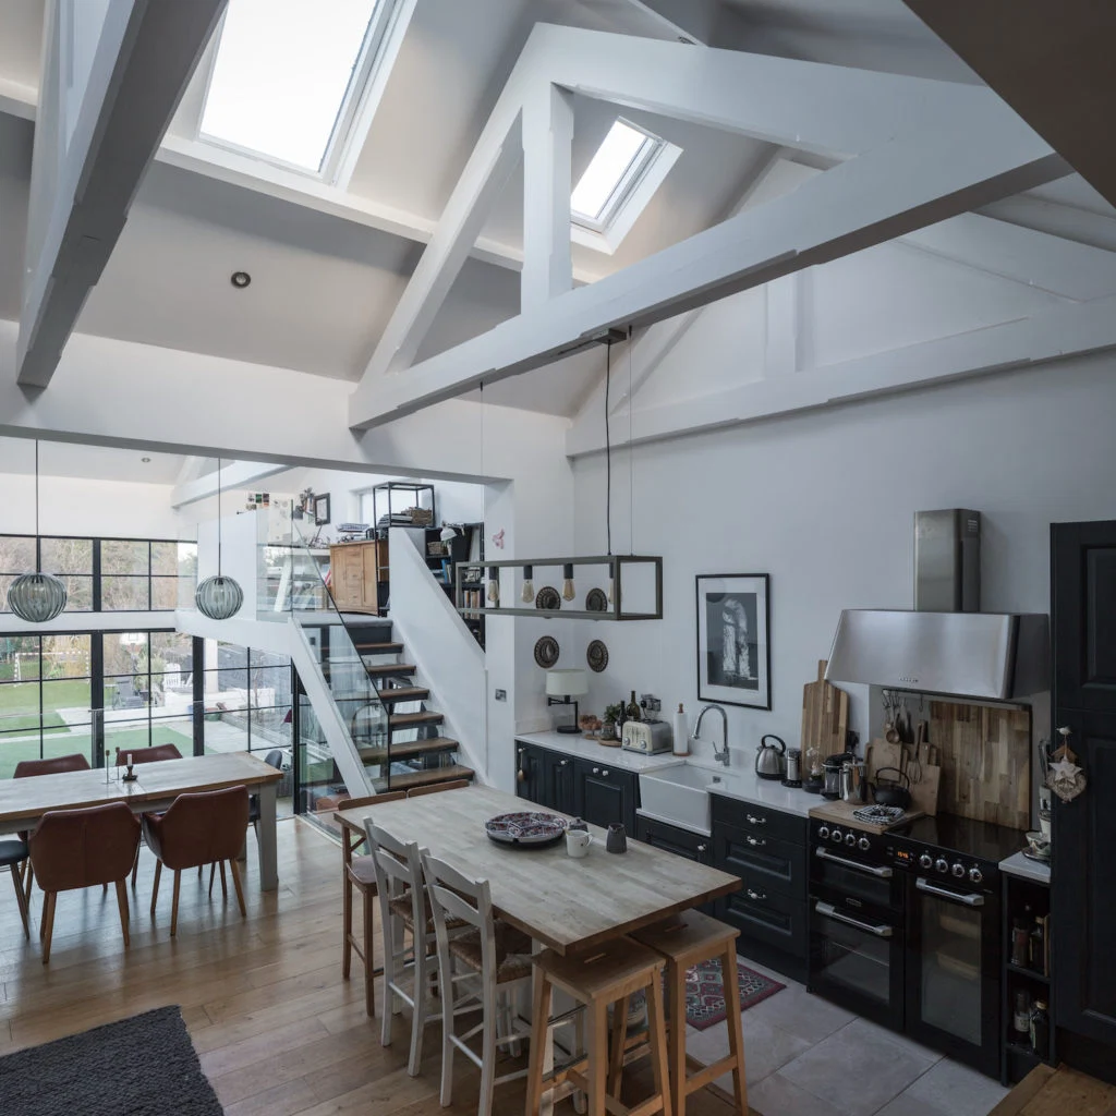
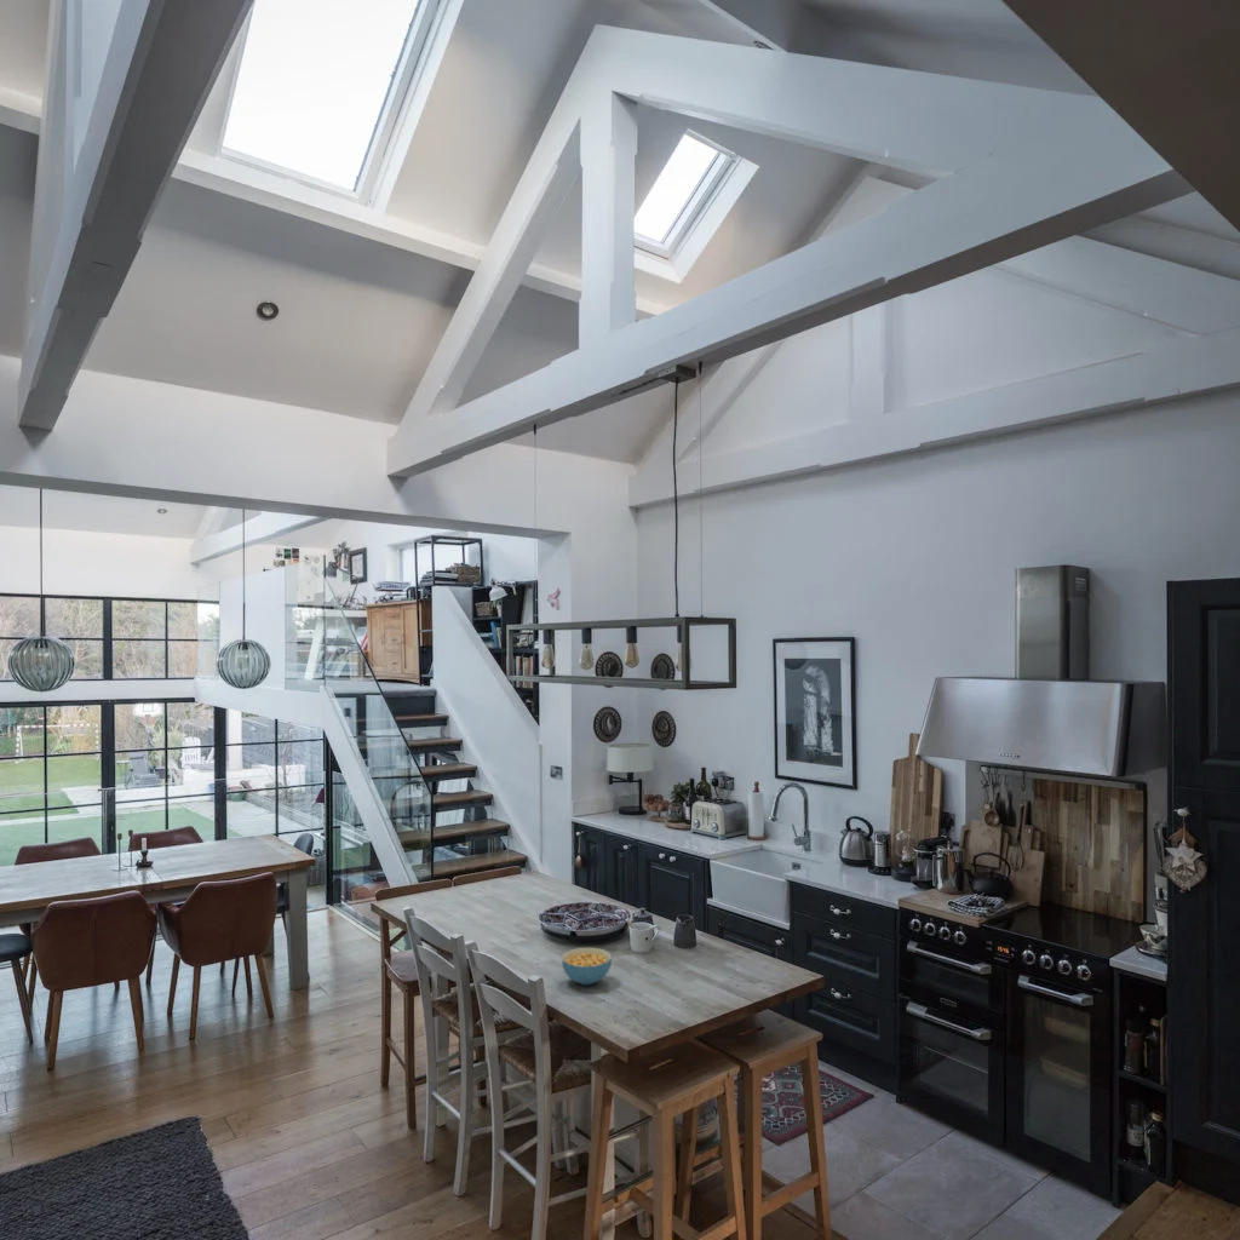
+ cereal bowl [561,946,613,986]
